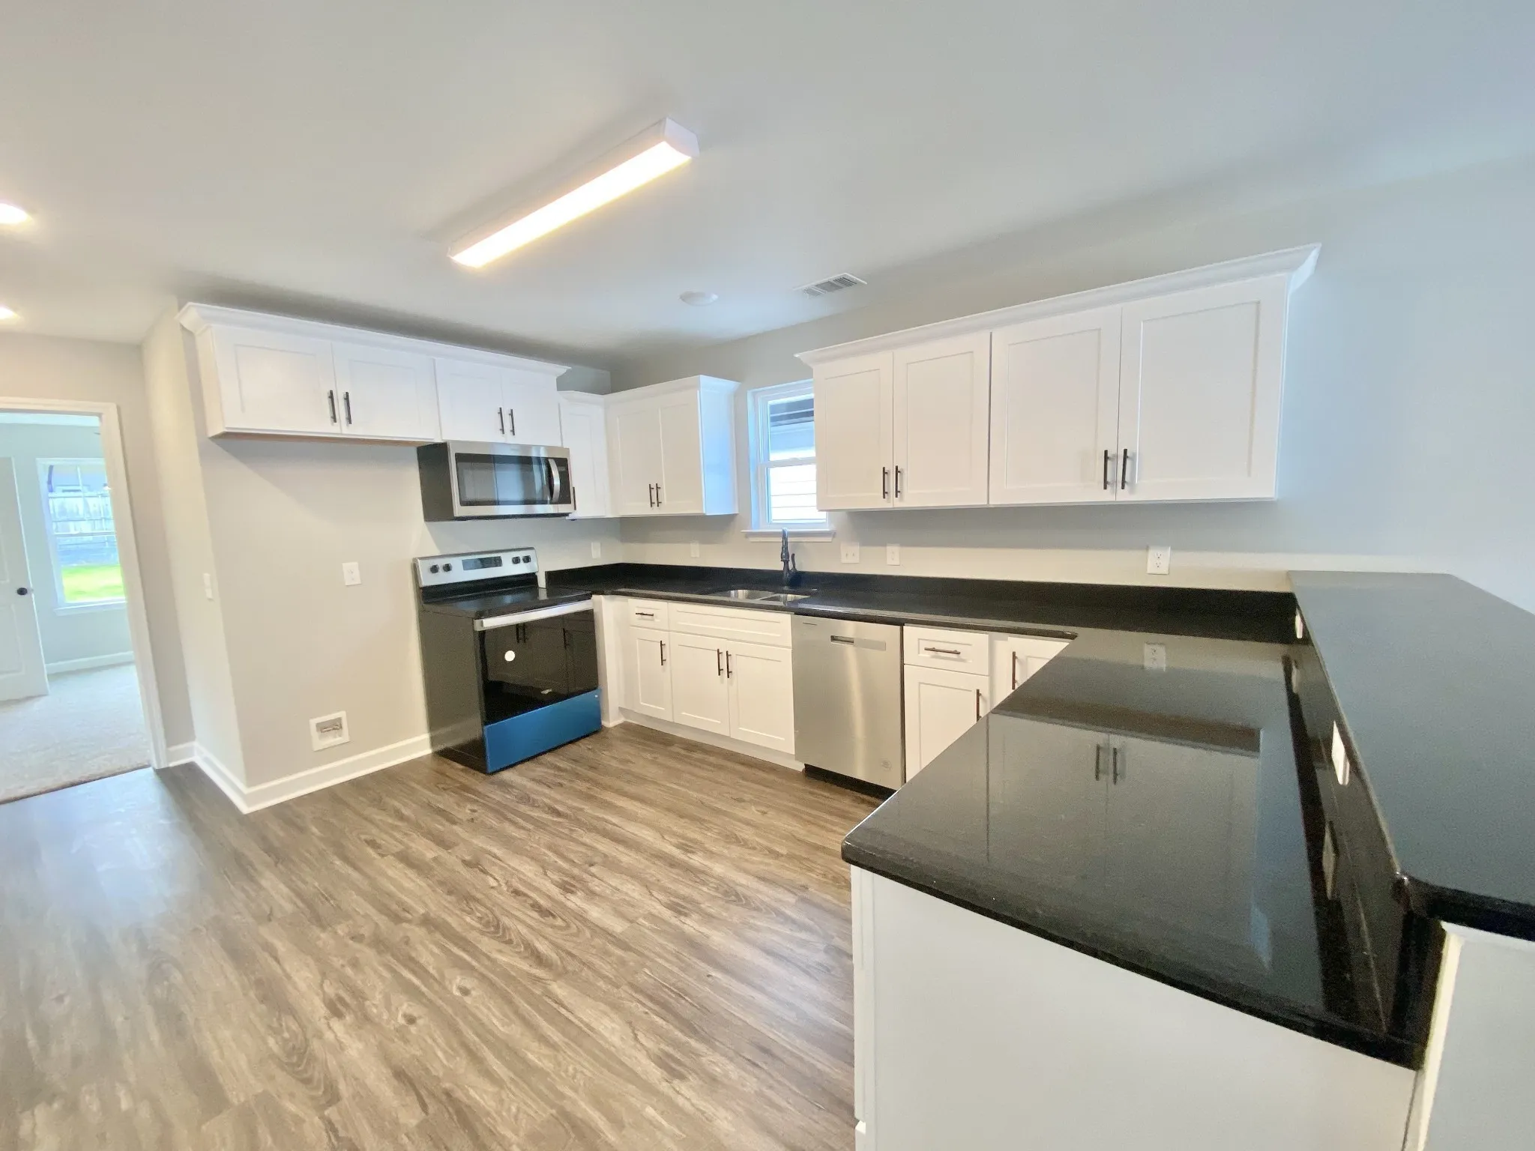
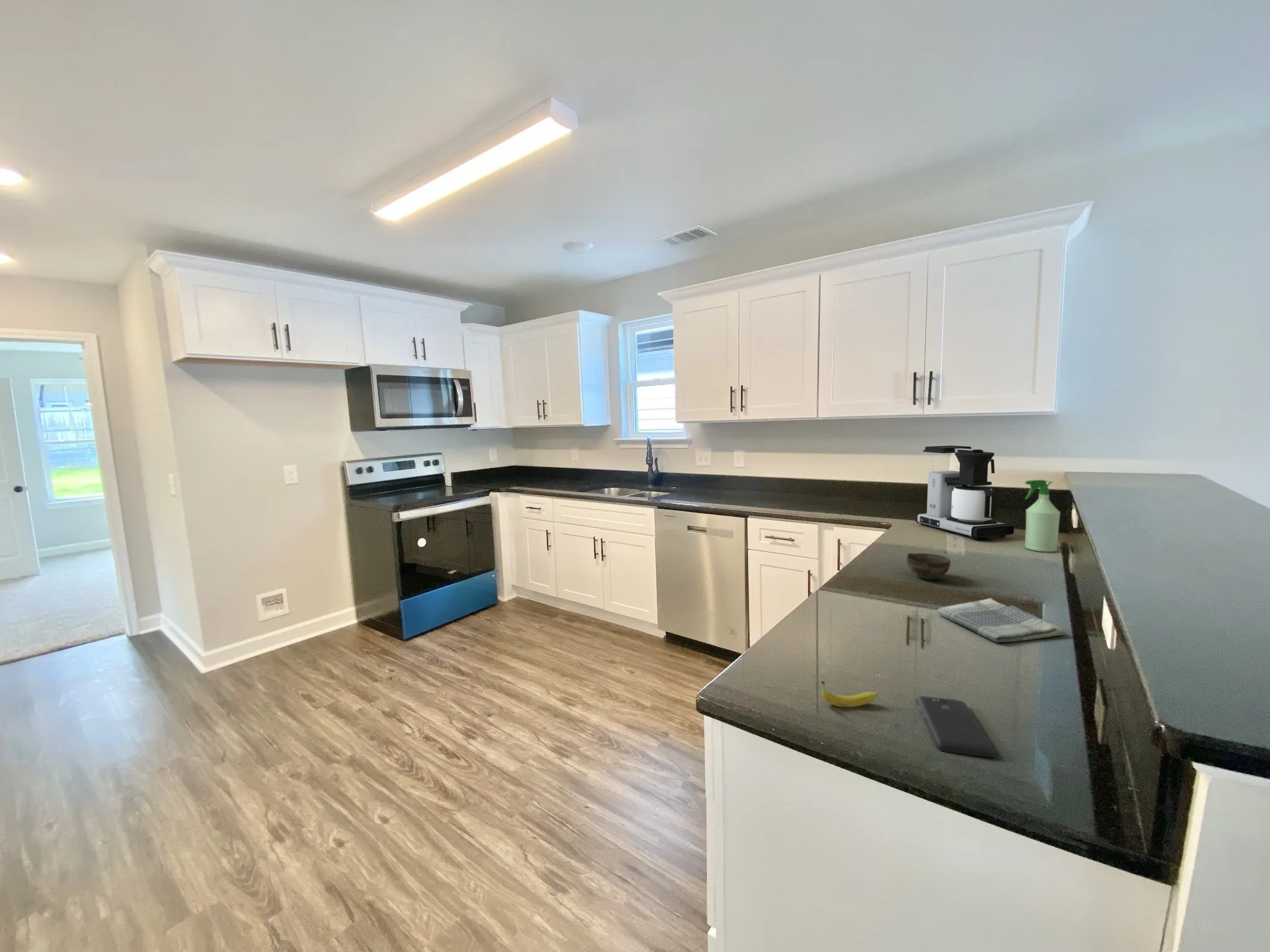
+ spray bottle [1024,479,1061,553]
+ cup [906,552,951,580]
+ dish towel [936,597,1066,643]
+ smartphone [915,695,995,758]
+ fruit [820,681,878,708]
+ coffee maker [914,445,1015,540]
